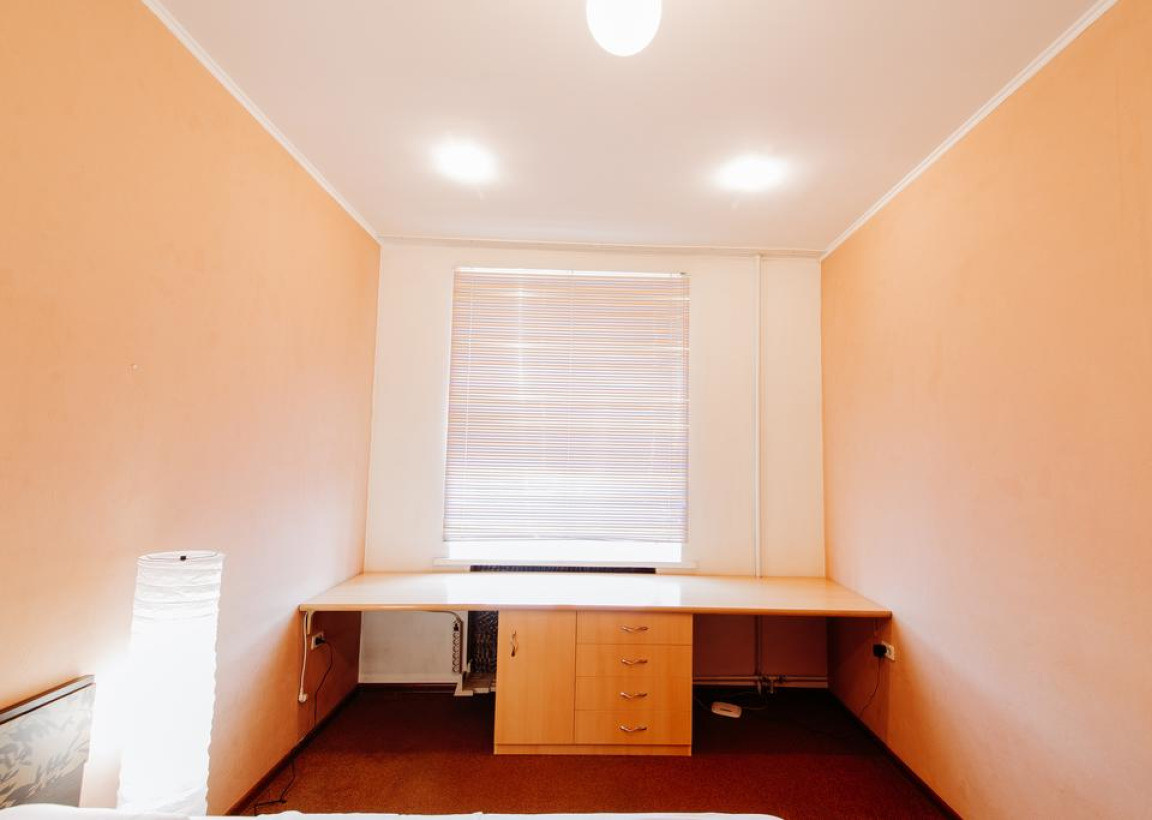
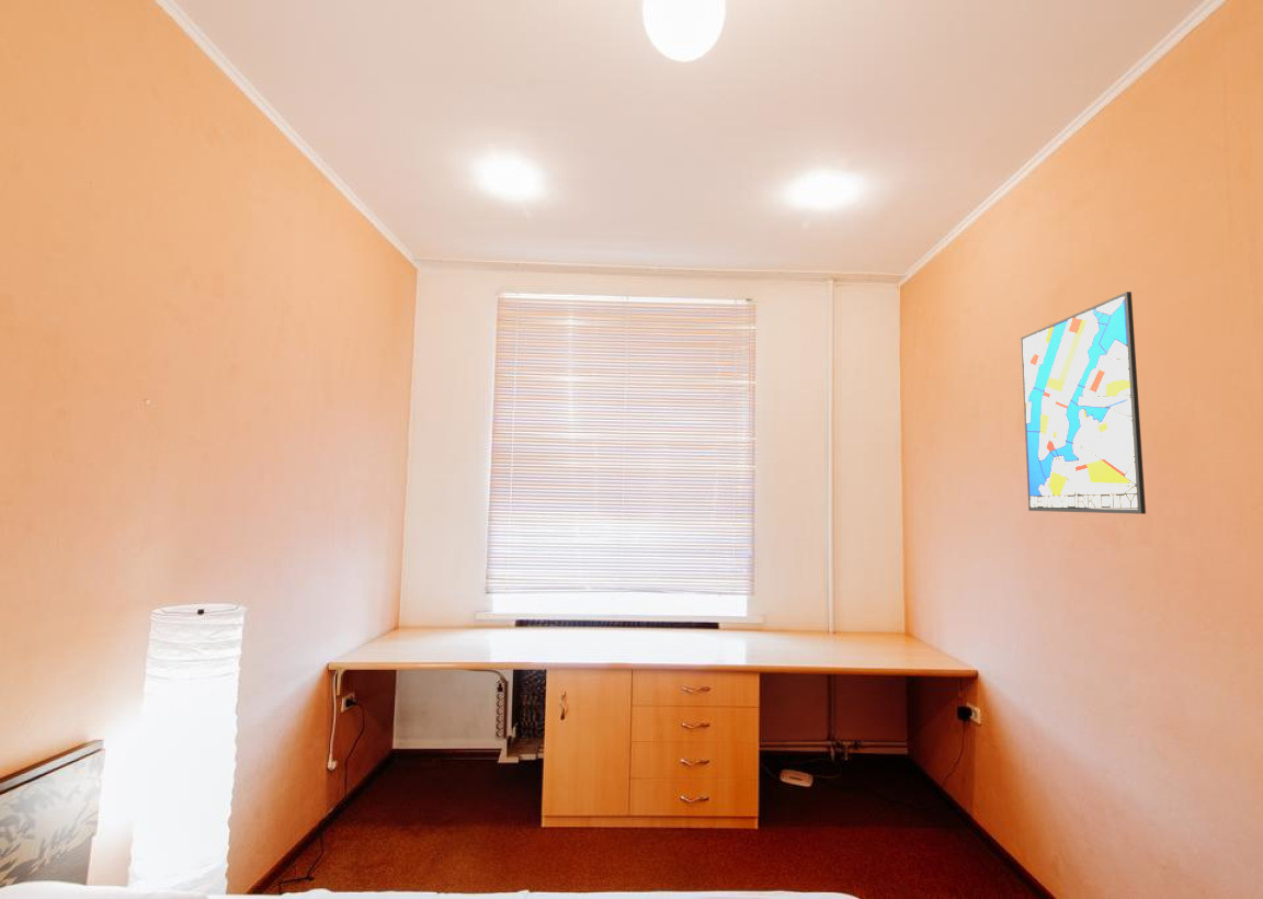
+ wall art [1020,291,1147,515]
